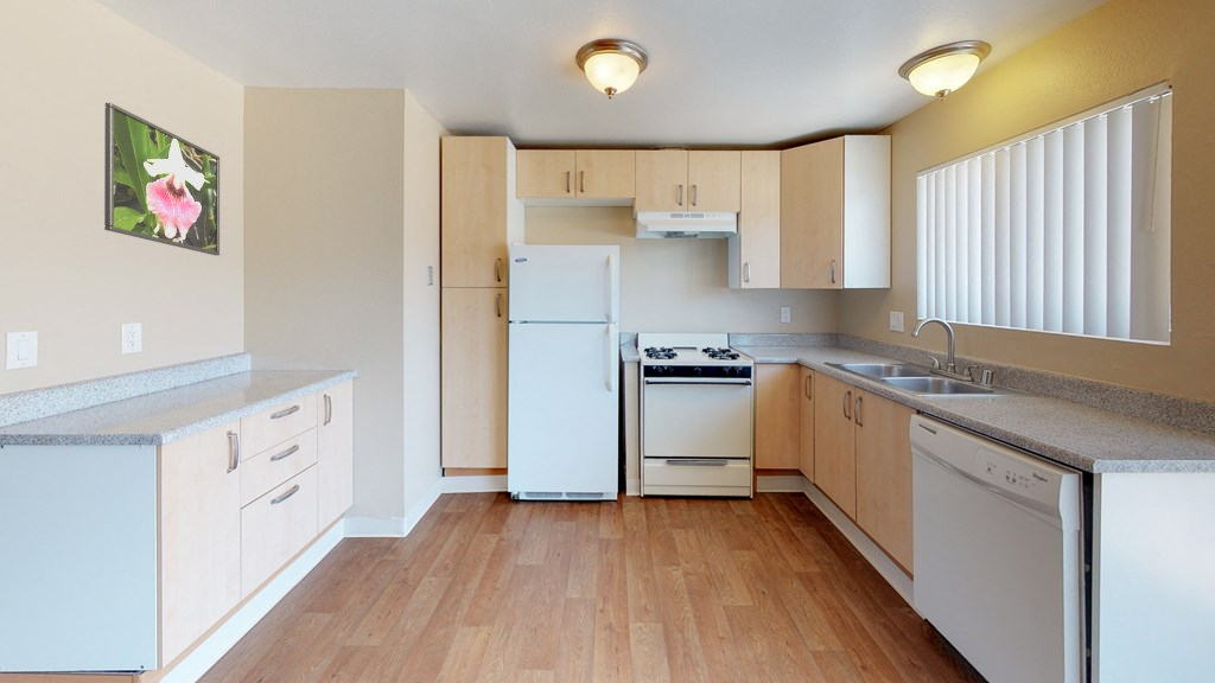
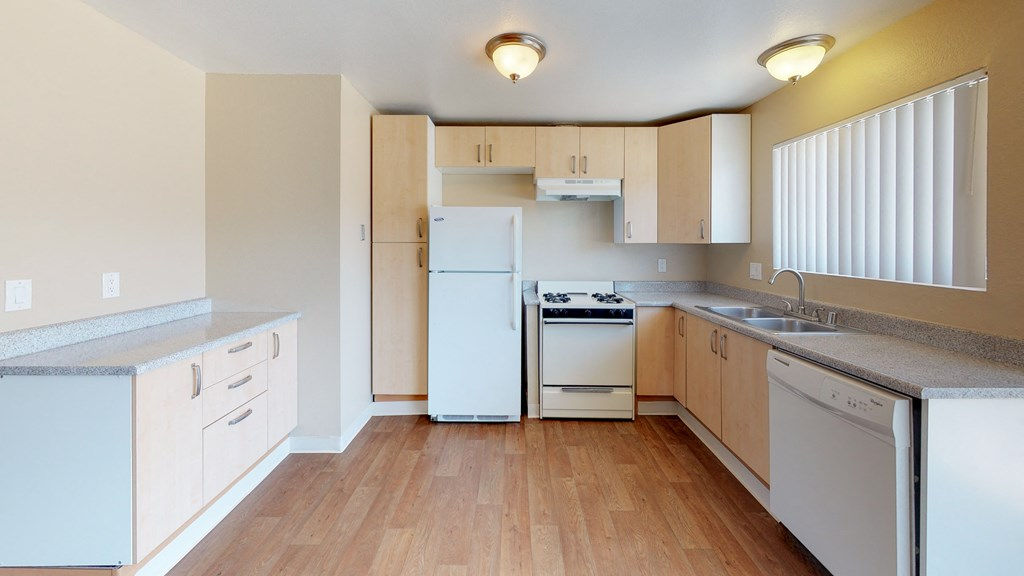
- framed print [103,102,221,256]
